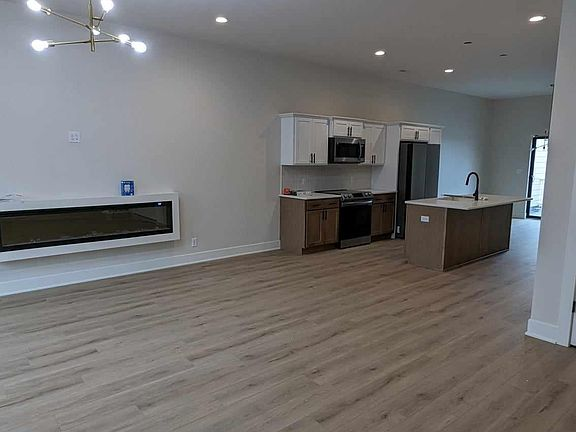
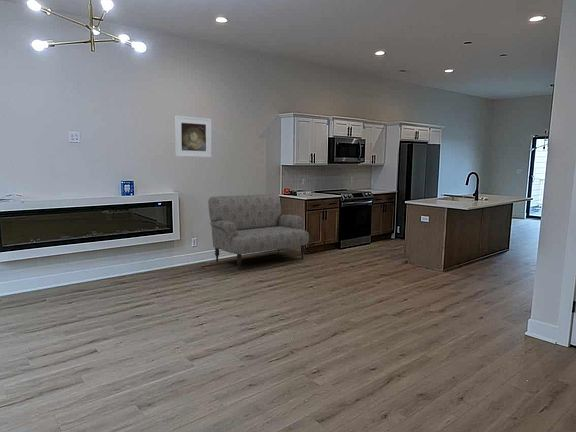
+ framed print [174,115,212,158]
+ sofa [207,193,310,272]
